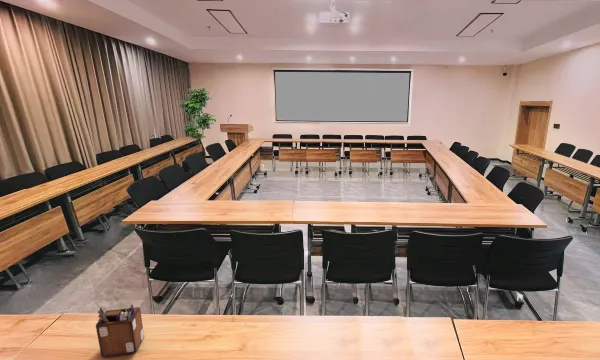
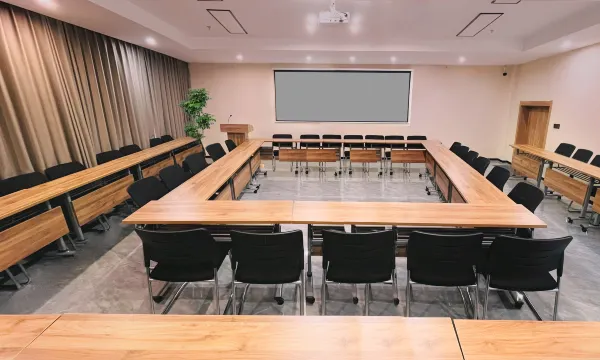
- desk organizer [95,304,145,358]
